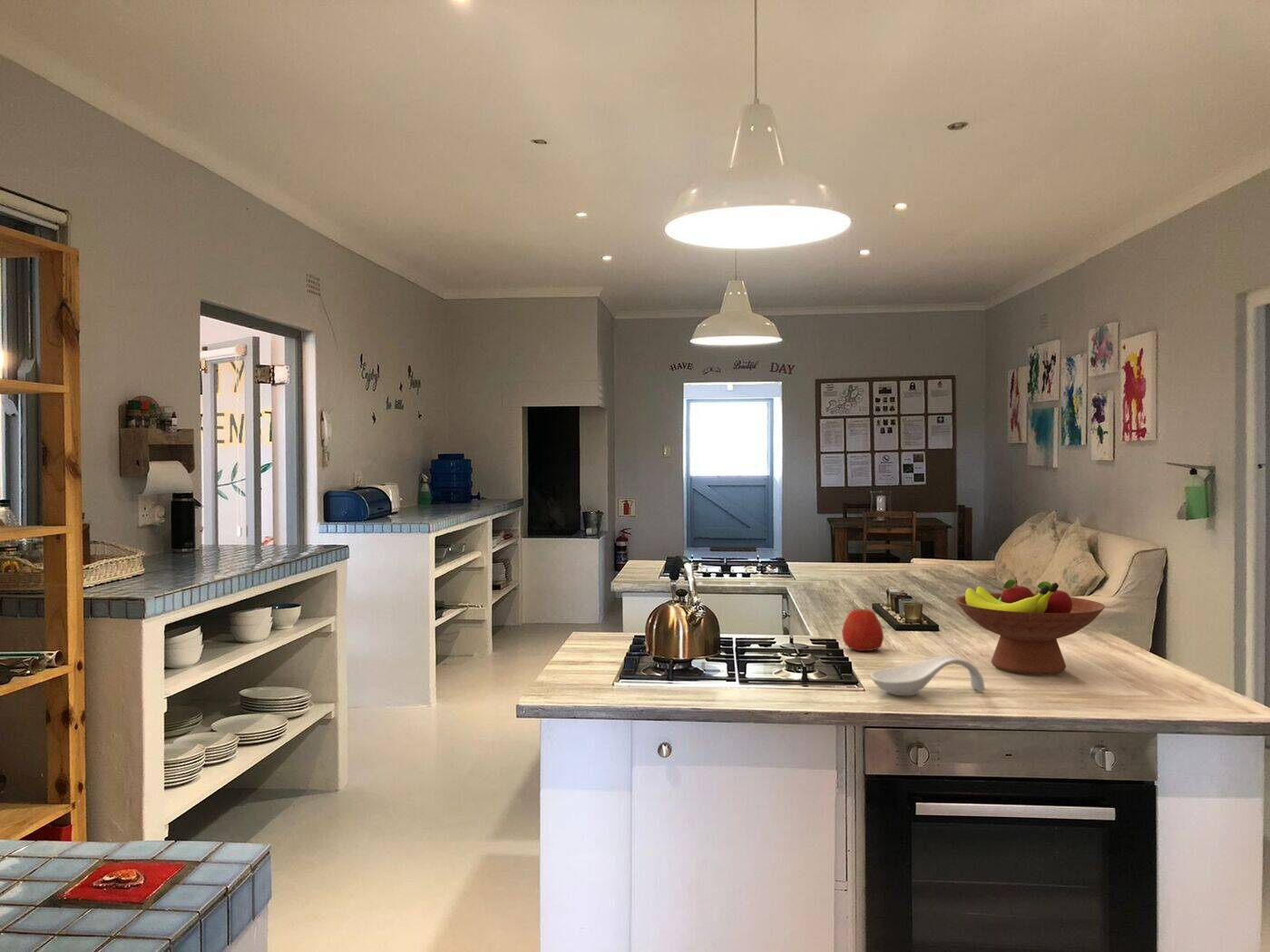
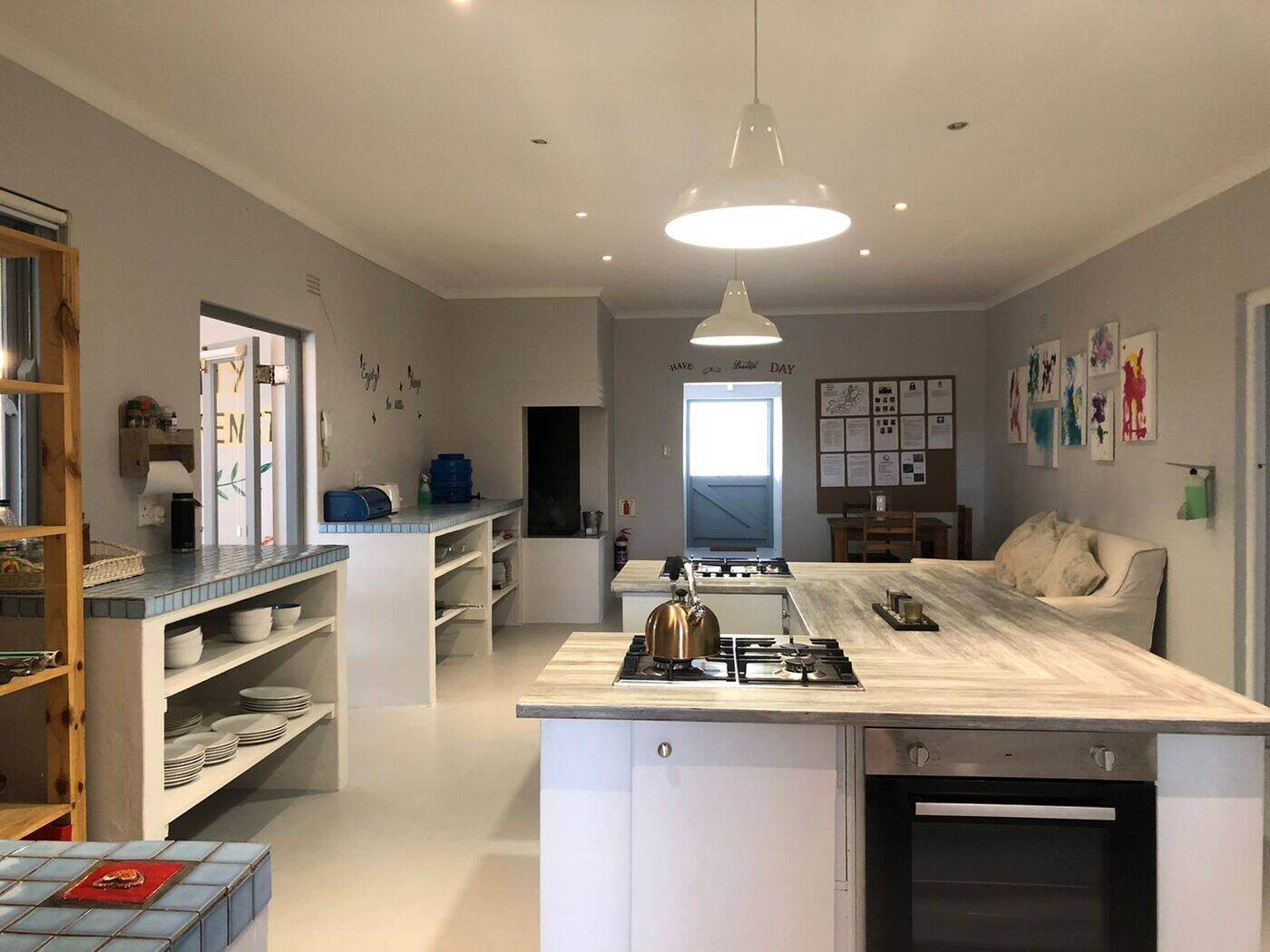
- apple [841,607,884,652]
- spoon rest [870,655,986,696]
- fruit bowl [954,578,1106,675]
